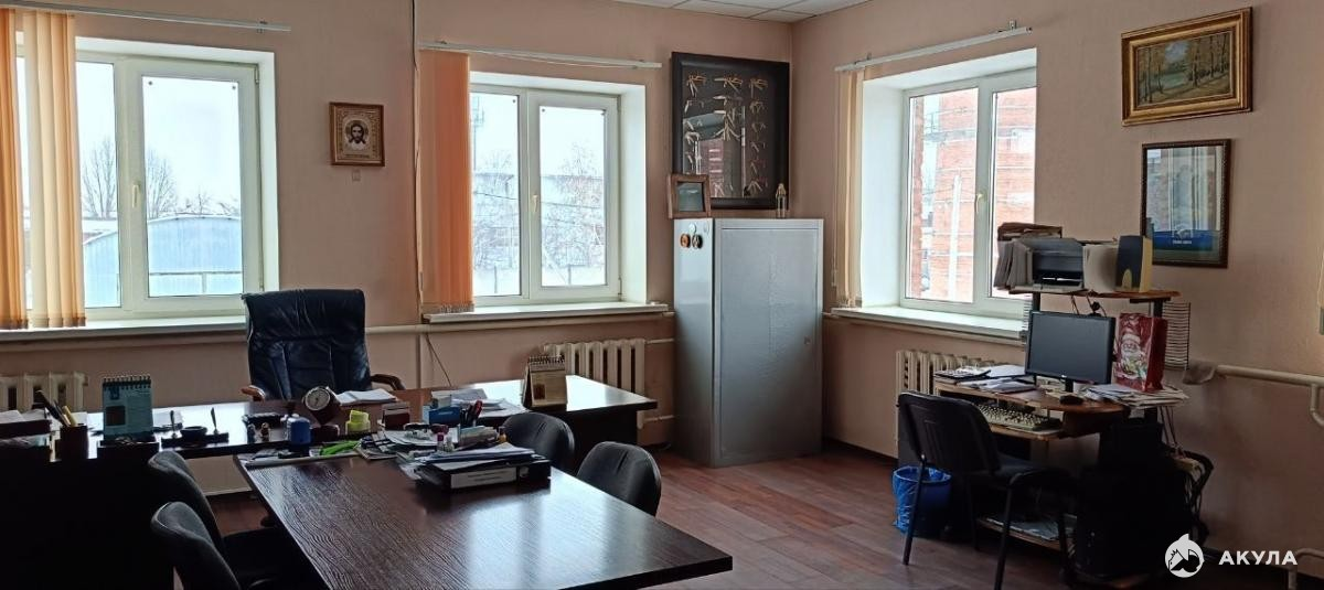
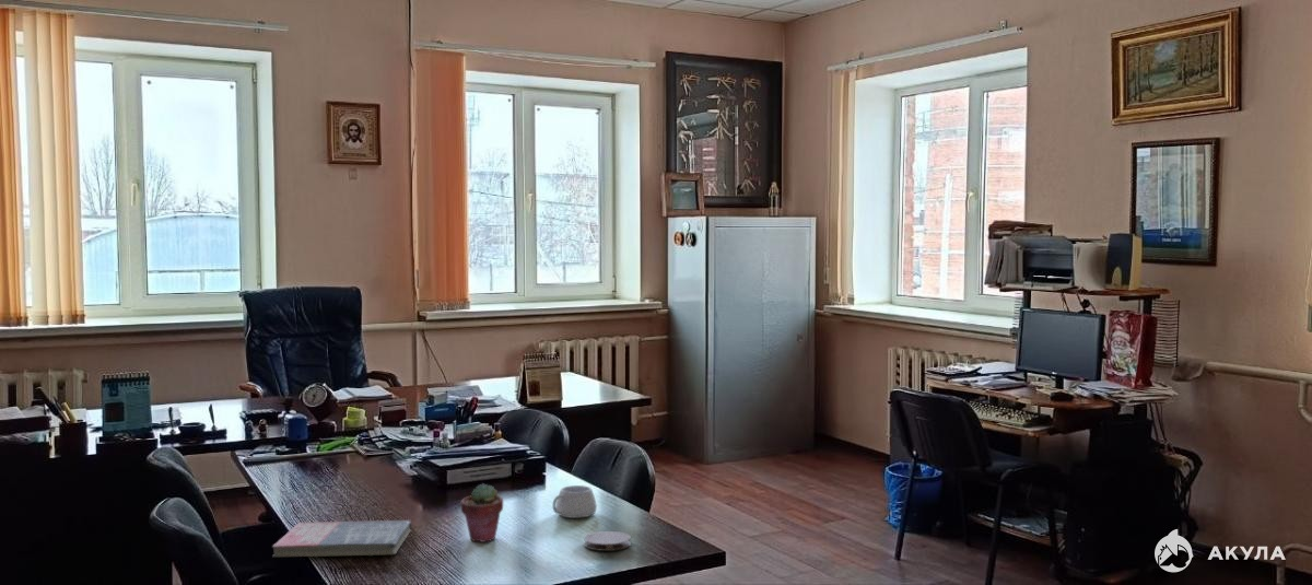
+ mug [552,484,598,519]
+ coaster [583,530,632,552]
+ book [271,519,412,559]
+ potted succulent [459,482,504,543]
